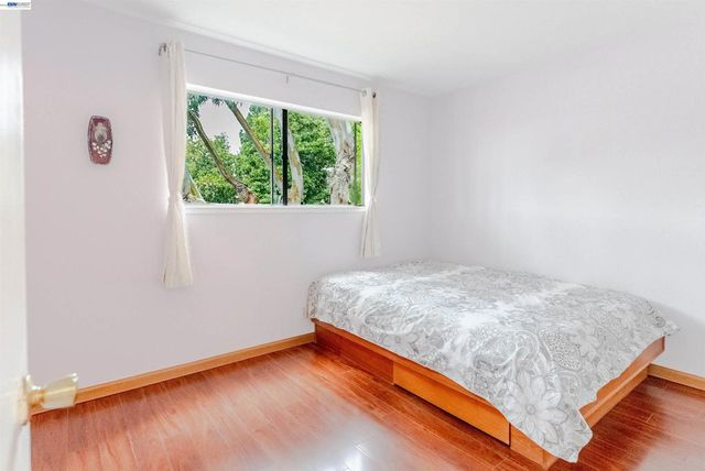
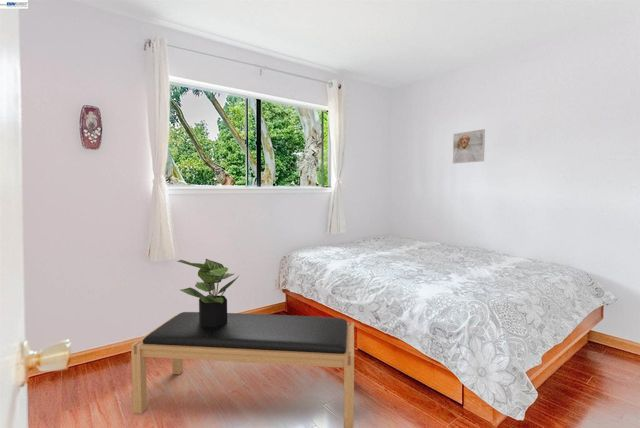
+ bench [130,311,355,428]
+ potted plant [176,258,240,327]
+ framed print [452,128,486,165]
